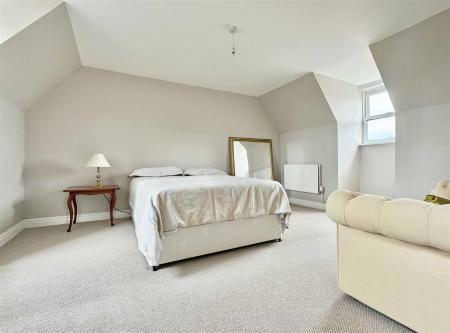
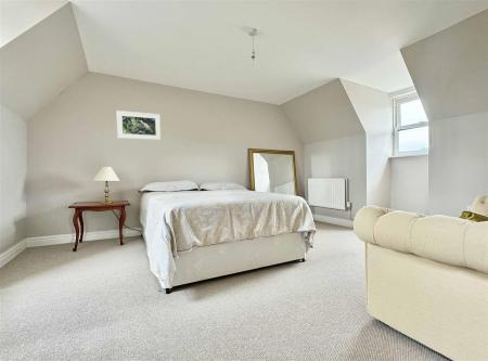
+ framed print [115,109,162,141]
